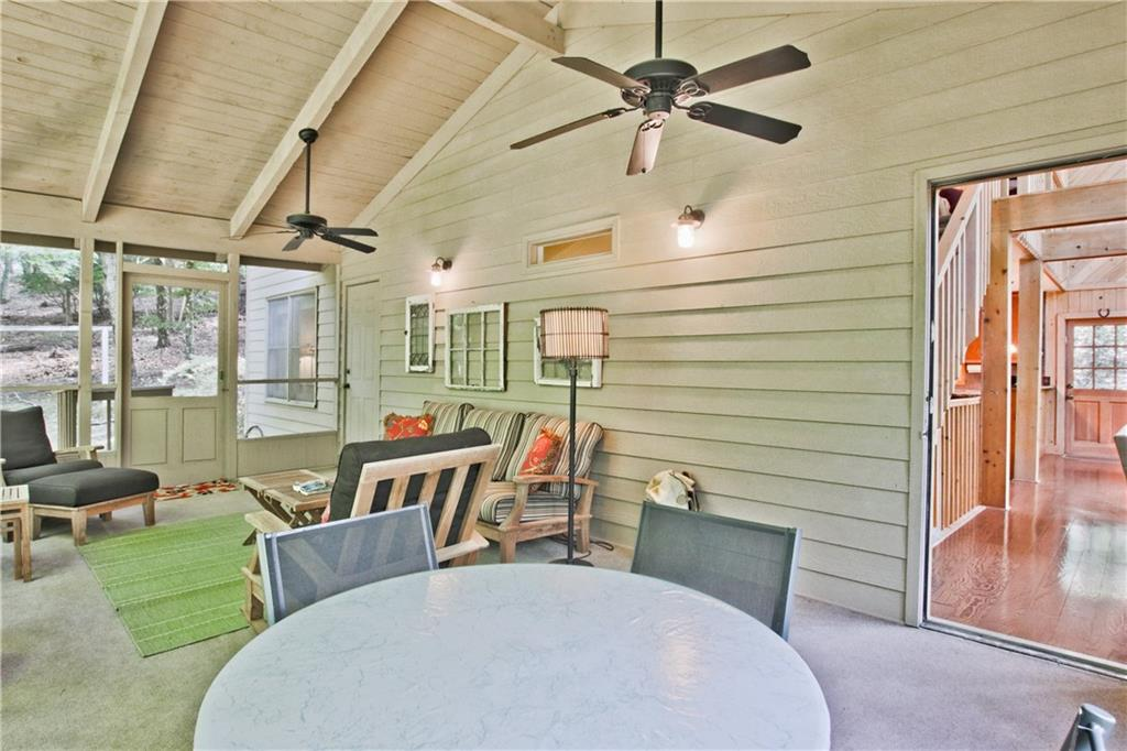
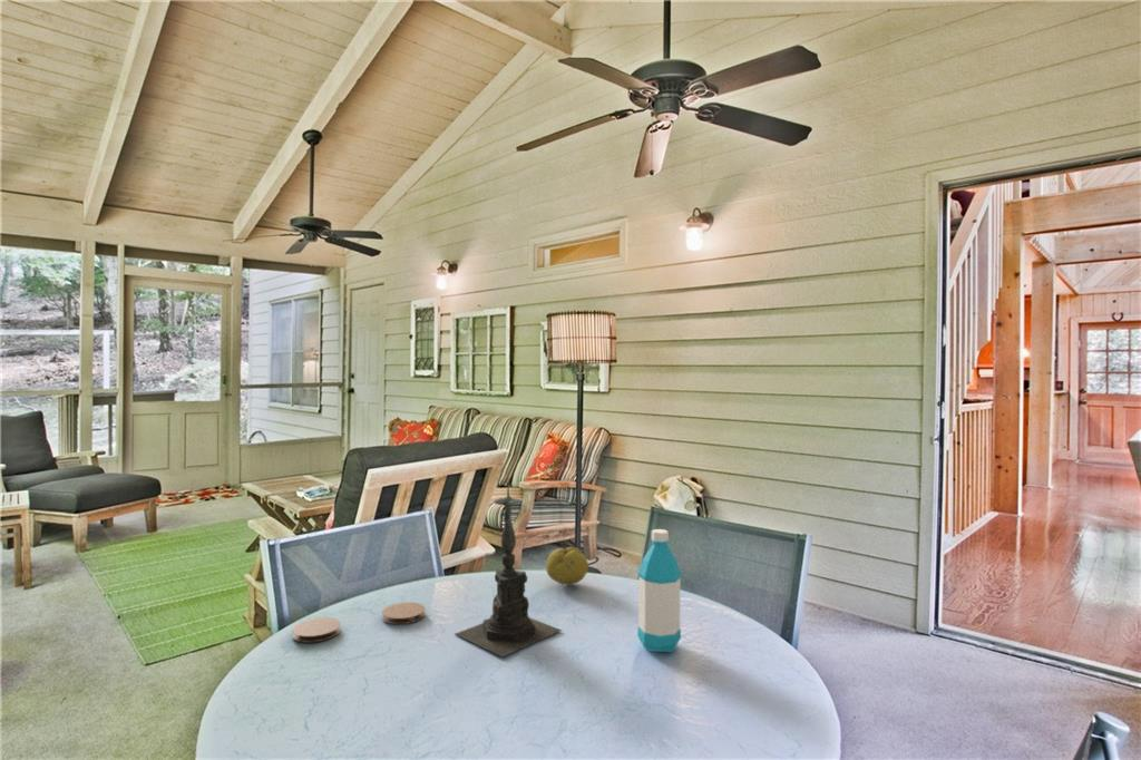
+ water bottle [636,528,683,653]
+ candle holder [455,478,563,657]
+ fruit [545,546,589,586]
+ coaster [291,616,342,644]
+ coaster [381,601,427,625]
